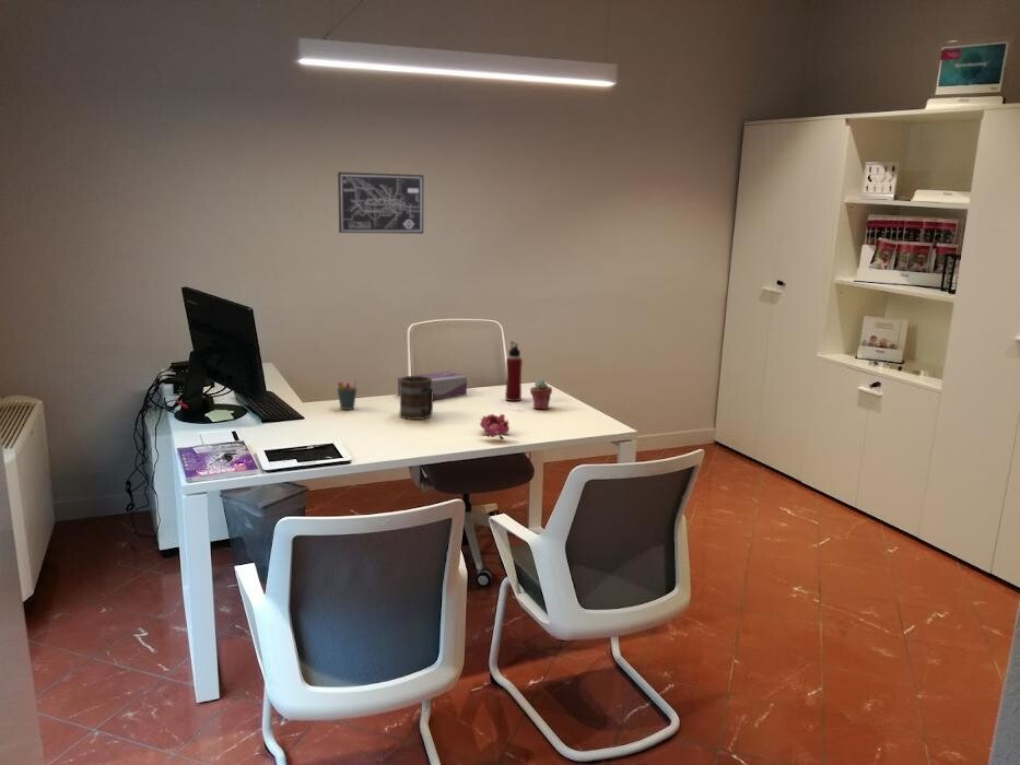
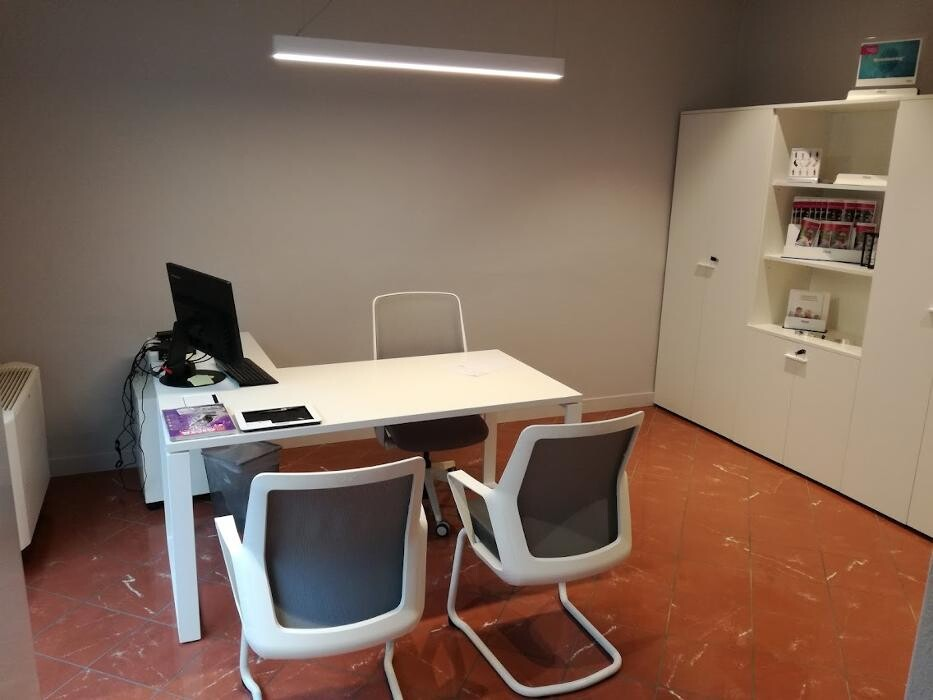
- pen holder [336,378,357,411]
- flower [479,413,511,440]
- water bottle [504,341,524,402]
- potted succulent [529,379,553,410]
- tissue box [397,370,468,401]
- wall art [337,170,424,235]
- mug [398,375,434,421]
